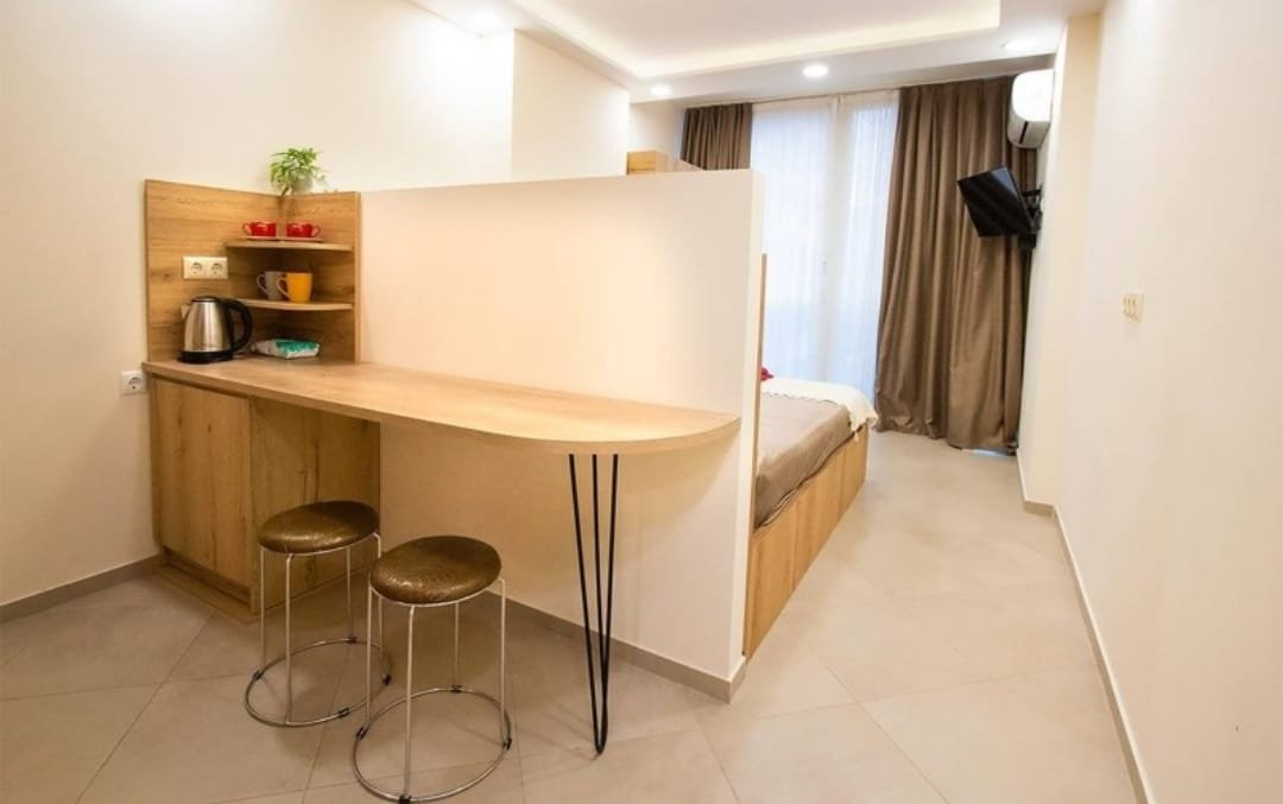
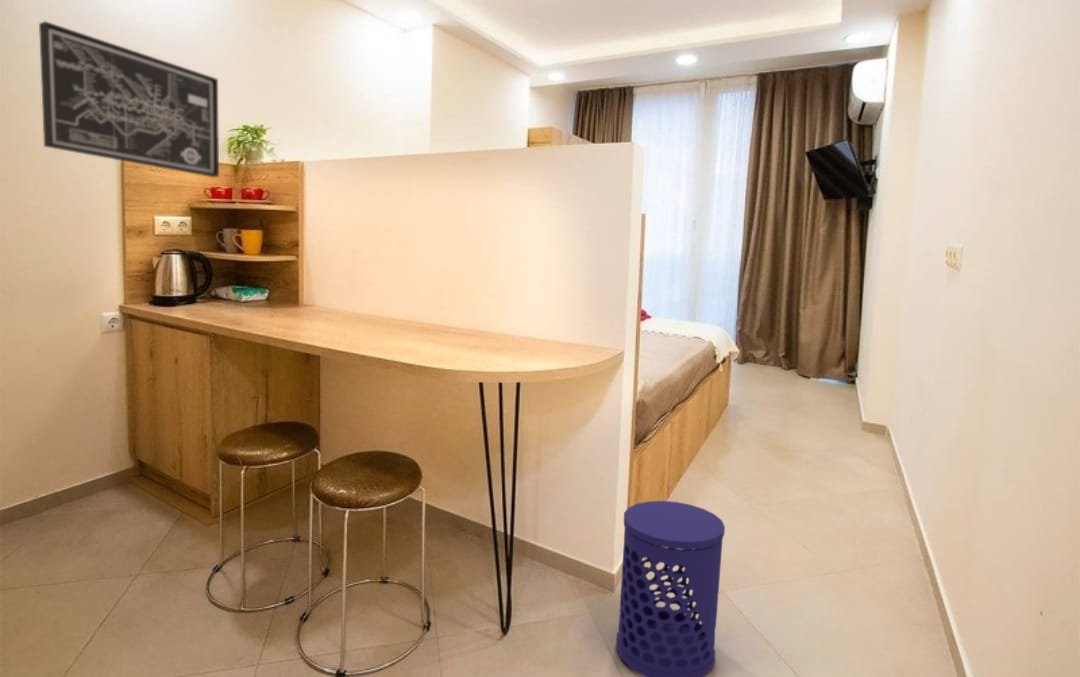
+ wall art [38,20,220,178]
+ waste bin [616,500,726,677]
